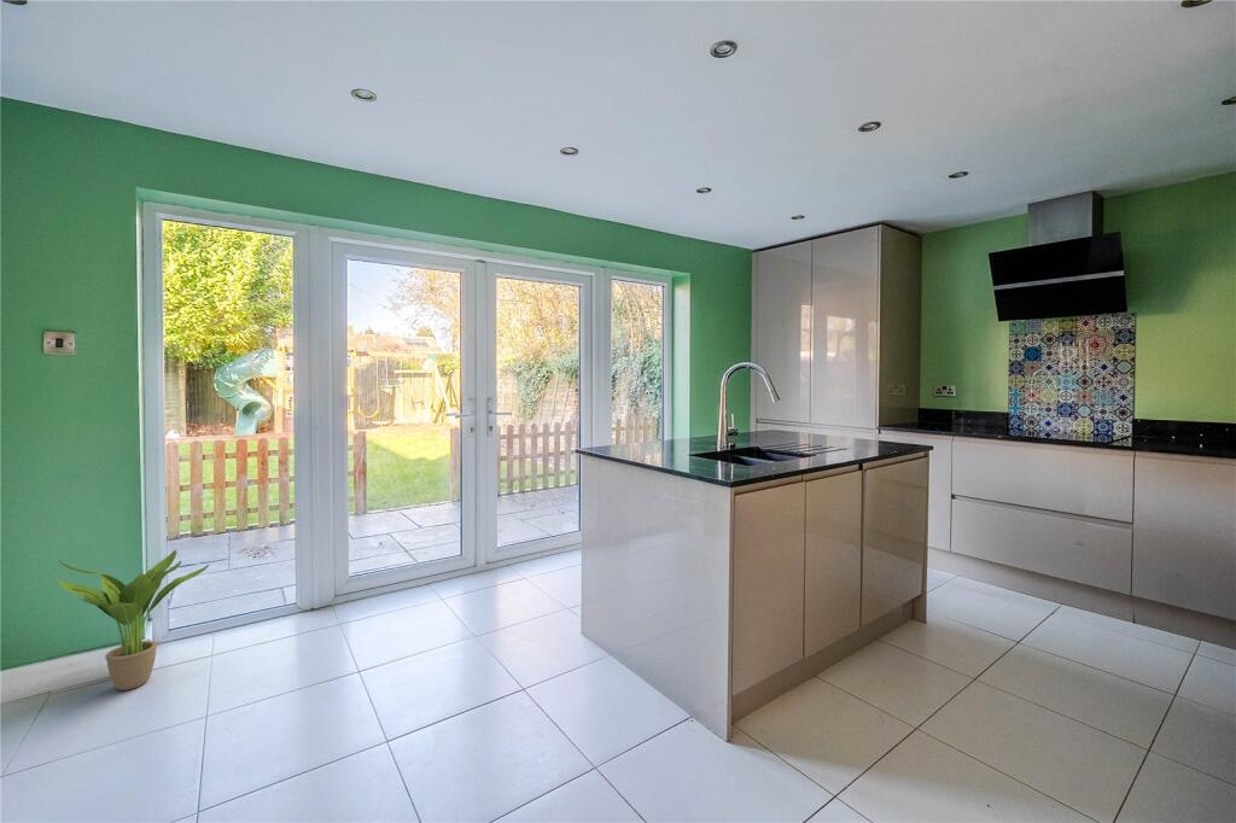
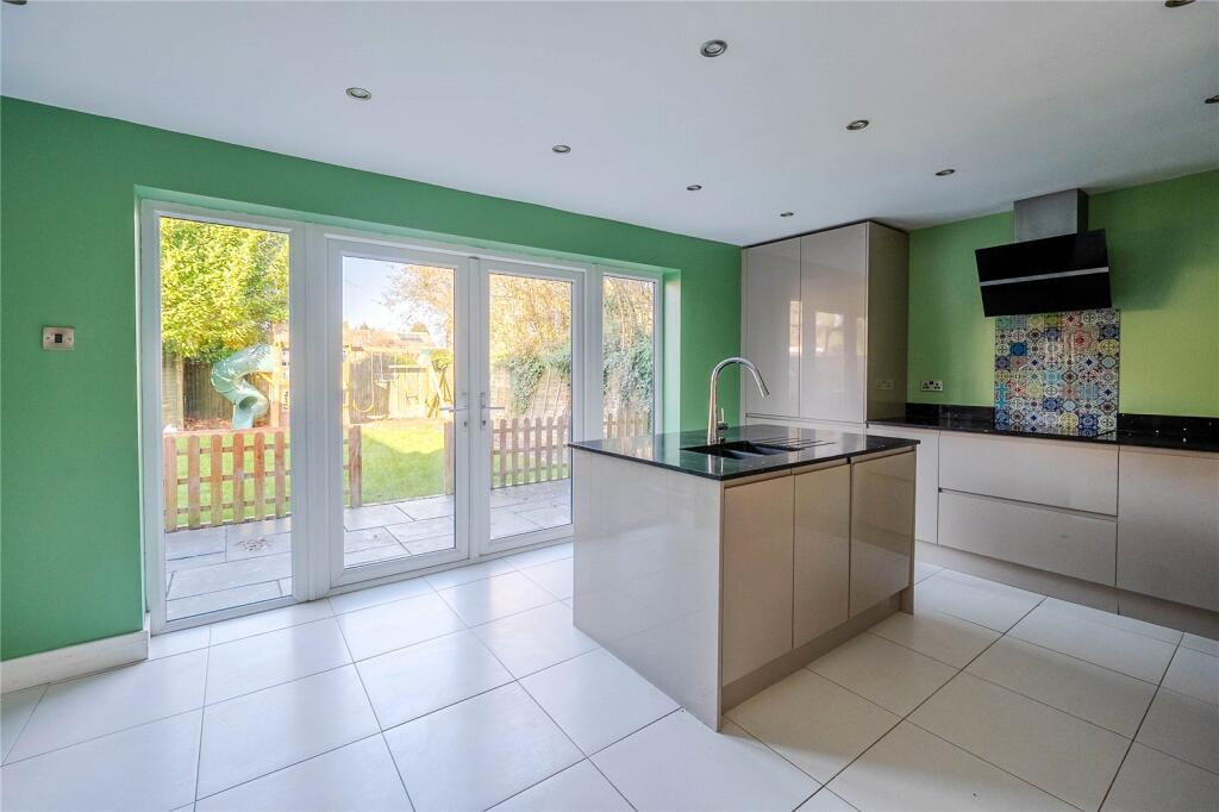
- potted plant [57,549,210,691]
